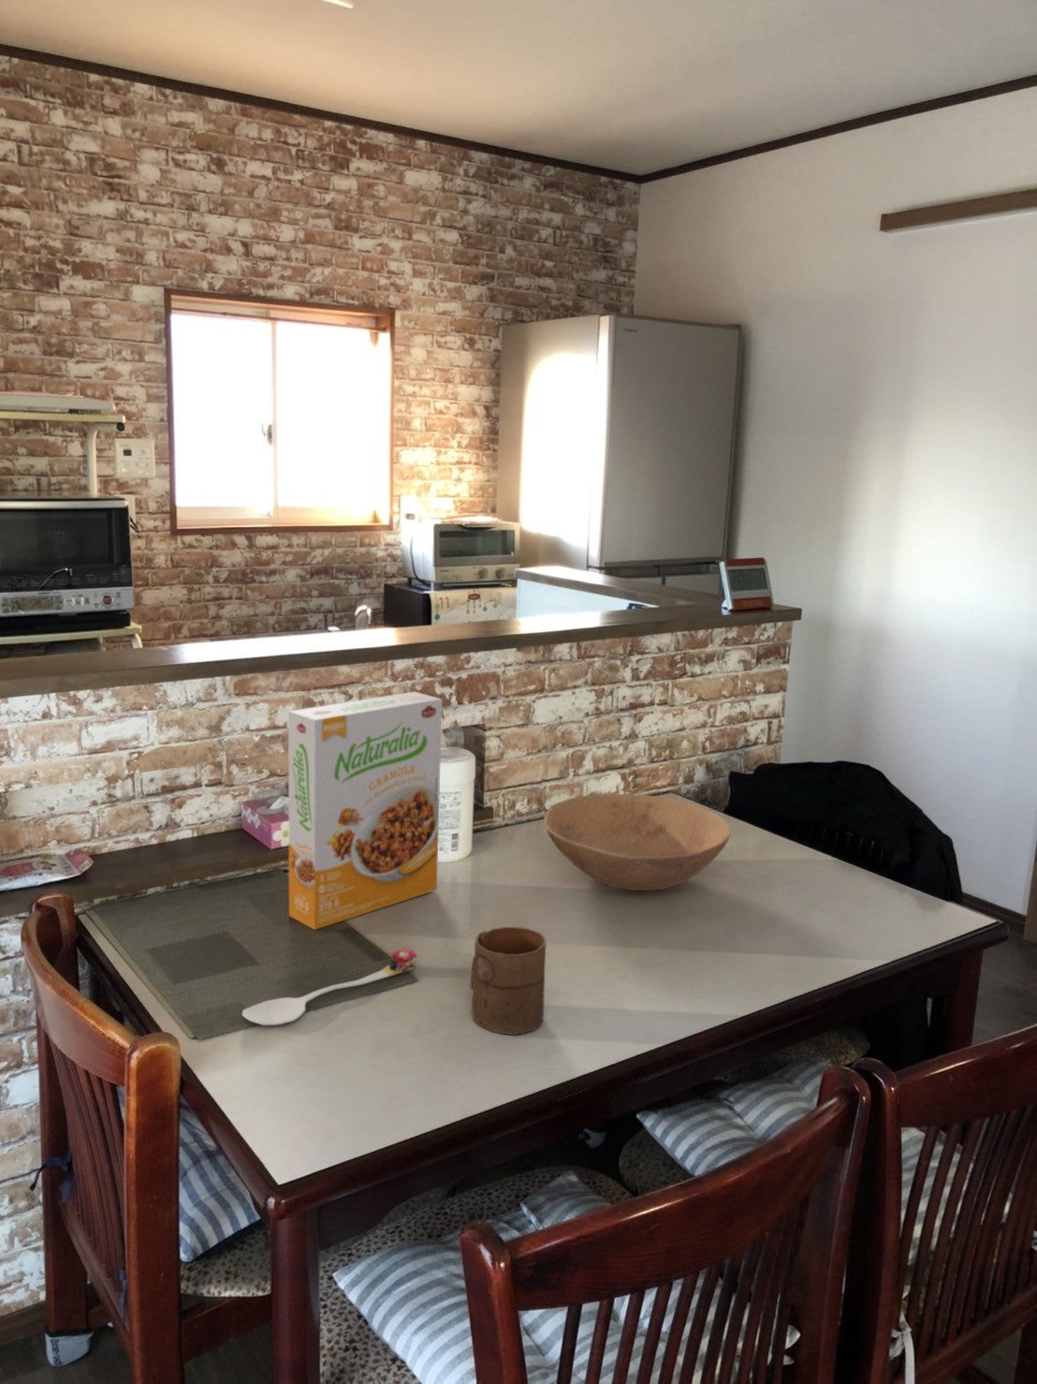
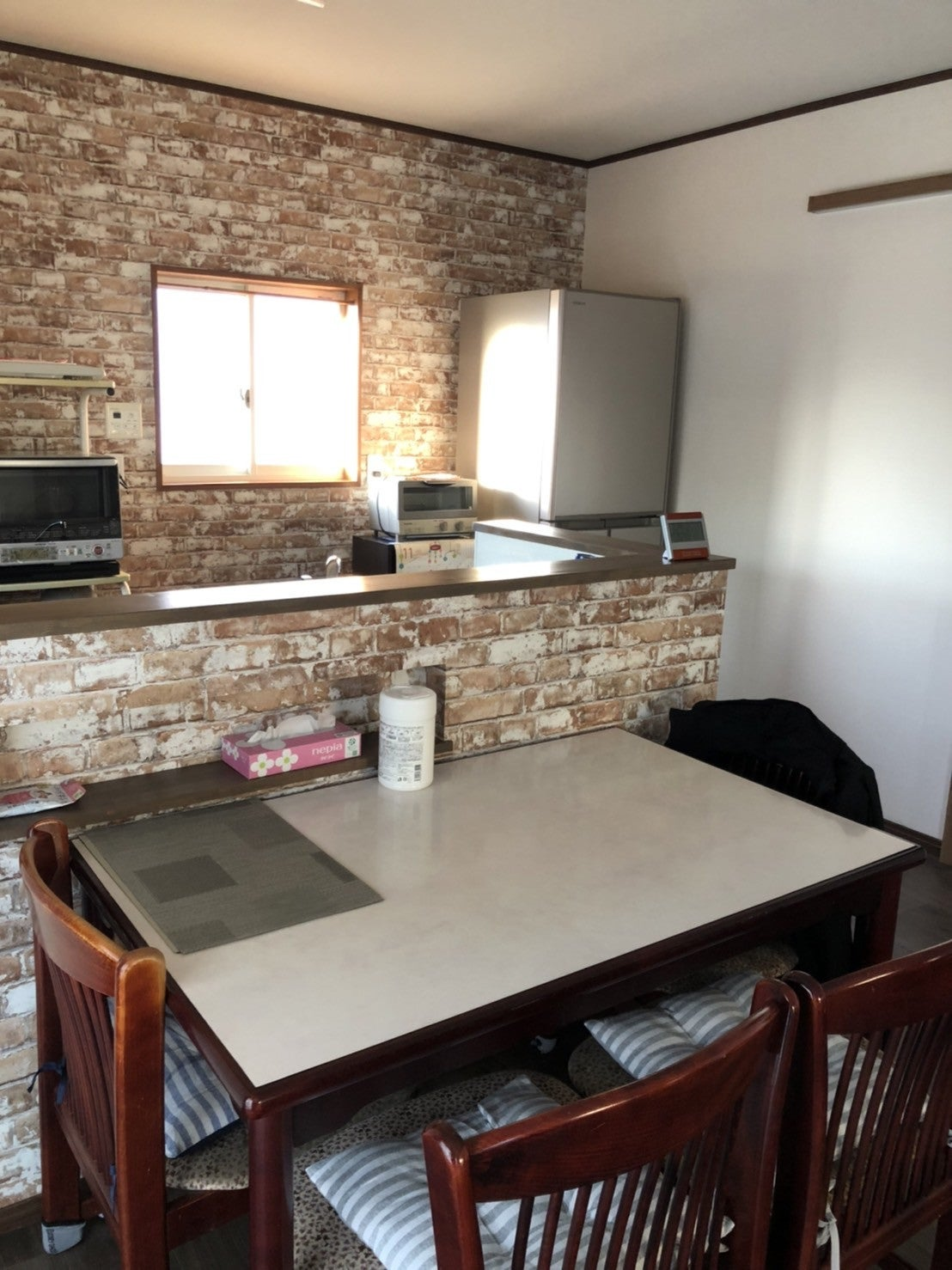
- bowl [542,792,732,891]
- cup [468,926,548,1035]
- spoon [242,948,418,1027]
- cereal box [288,691,442,931]
